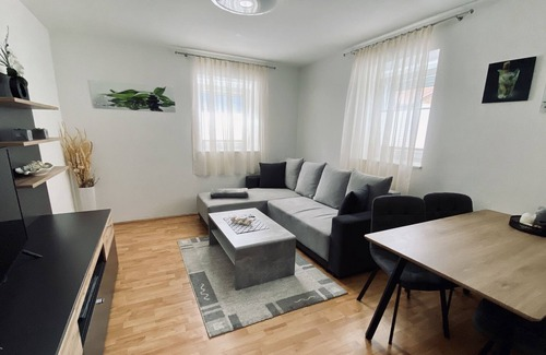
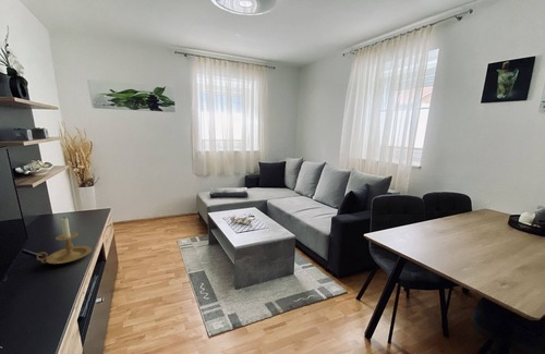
+ candle holder [34,217,93,265]
